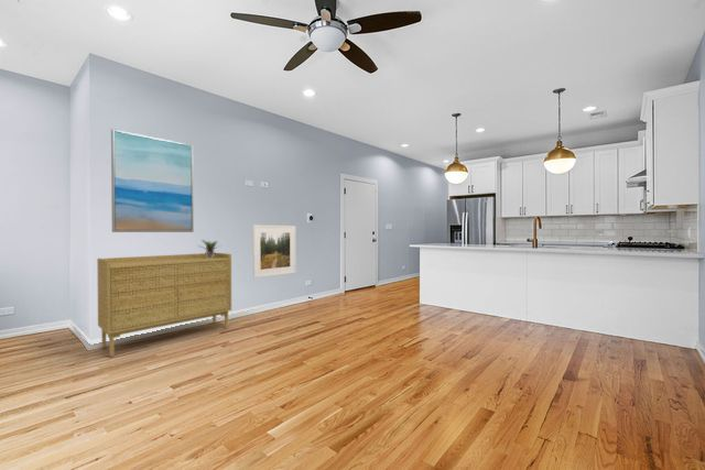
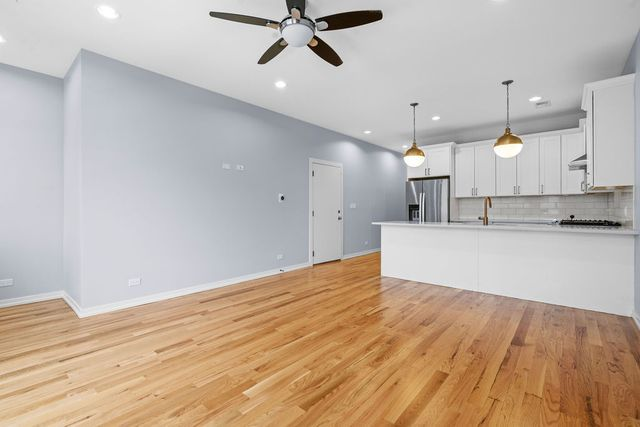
- wall art [110,128,195,233]
- sideboard [96,252,232,358]
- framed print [252,225,297,278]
- potted plant [196,239,223,259]
